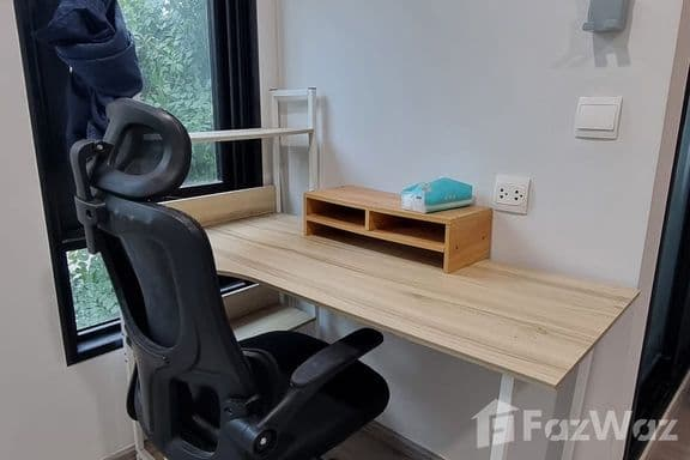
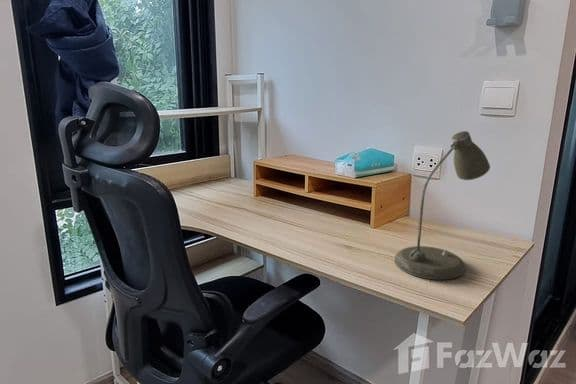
+ desk lamp [393,130,491,281]
